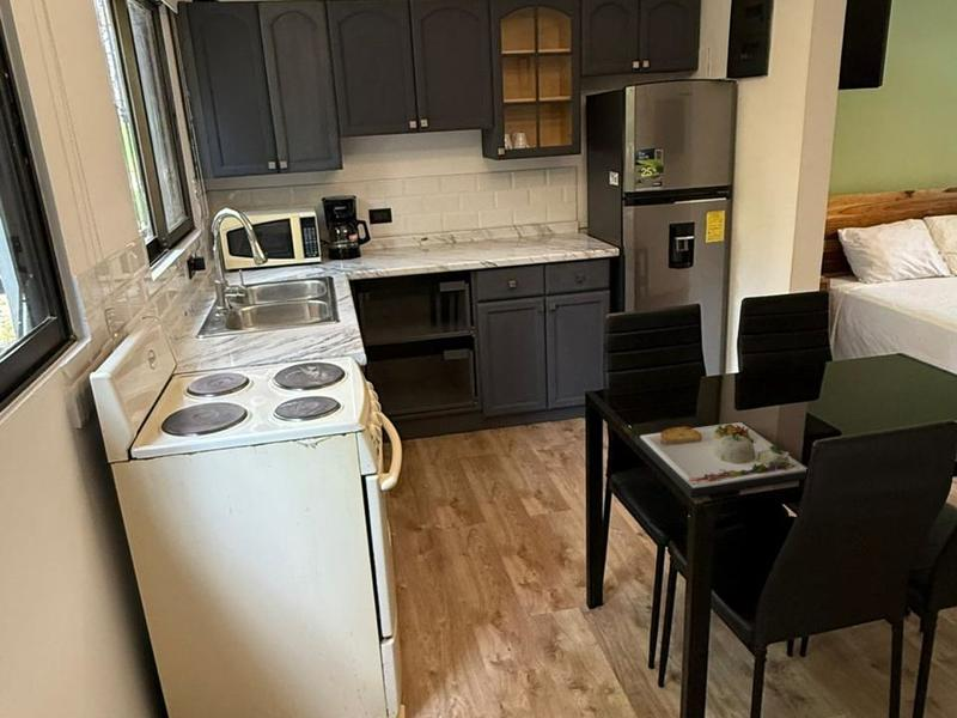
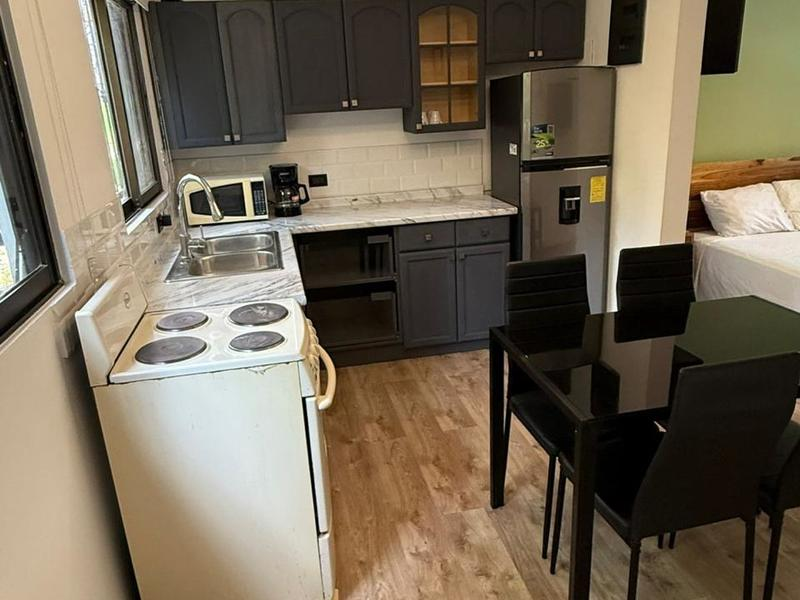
- dinner plate [634,420,809,499]
